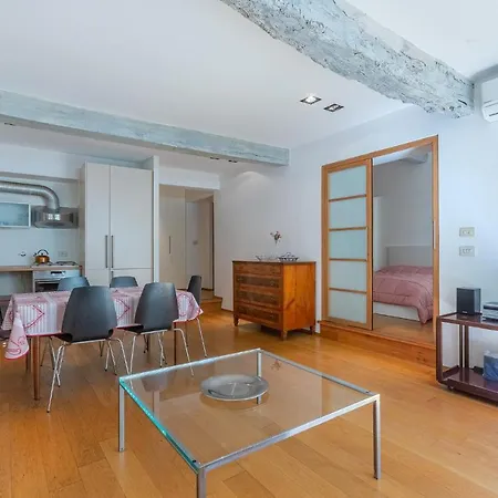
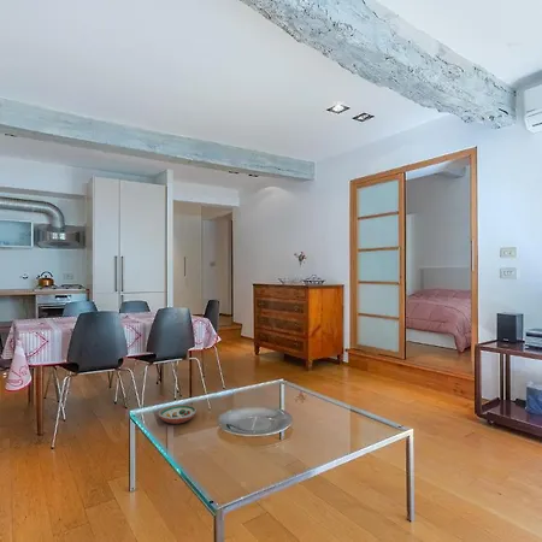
+ decorative bowl [157,403,198,425]
